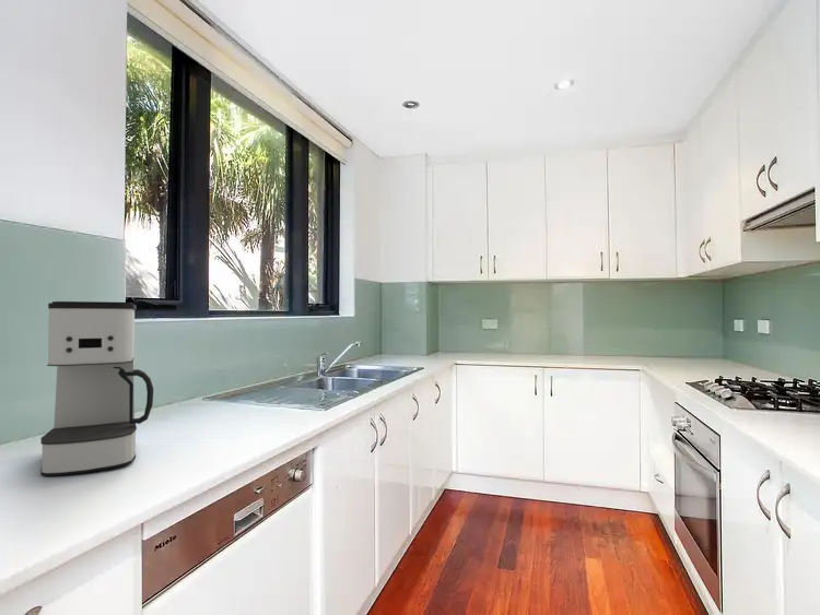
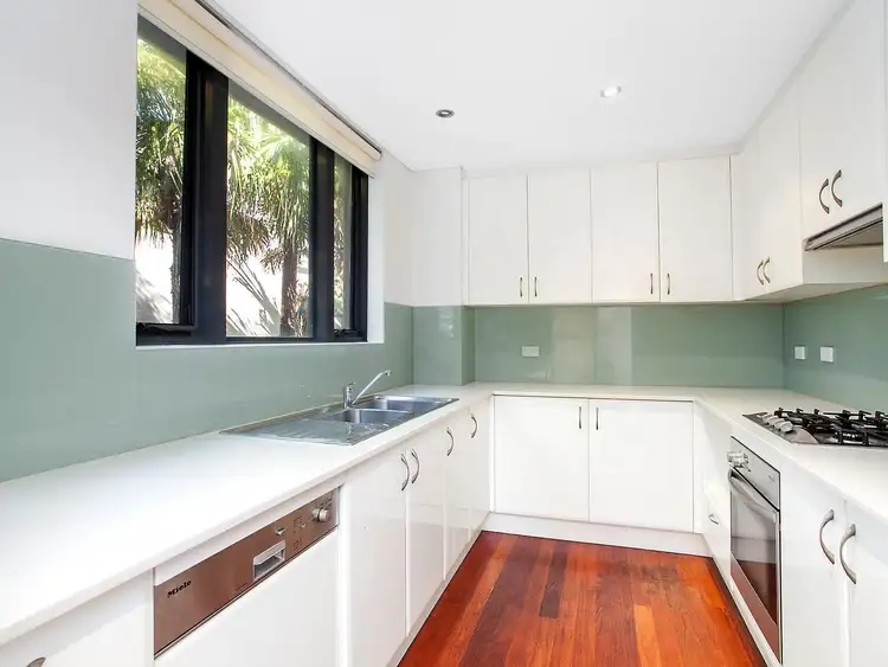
- coffee maker [40,300,154,477]
